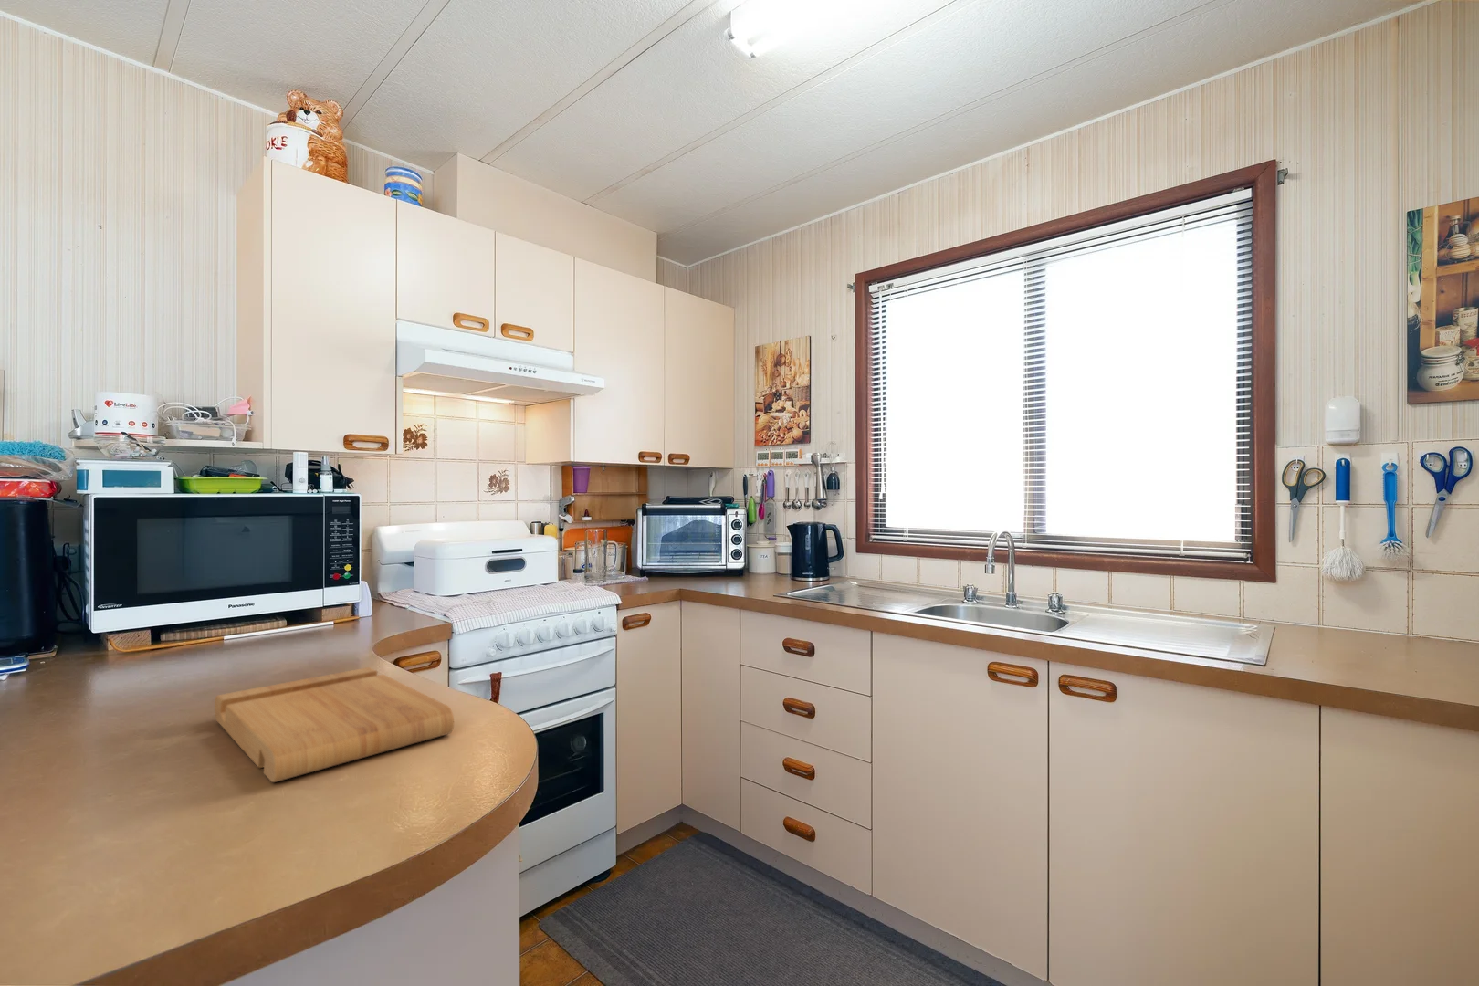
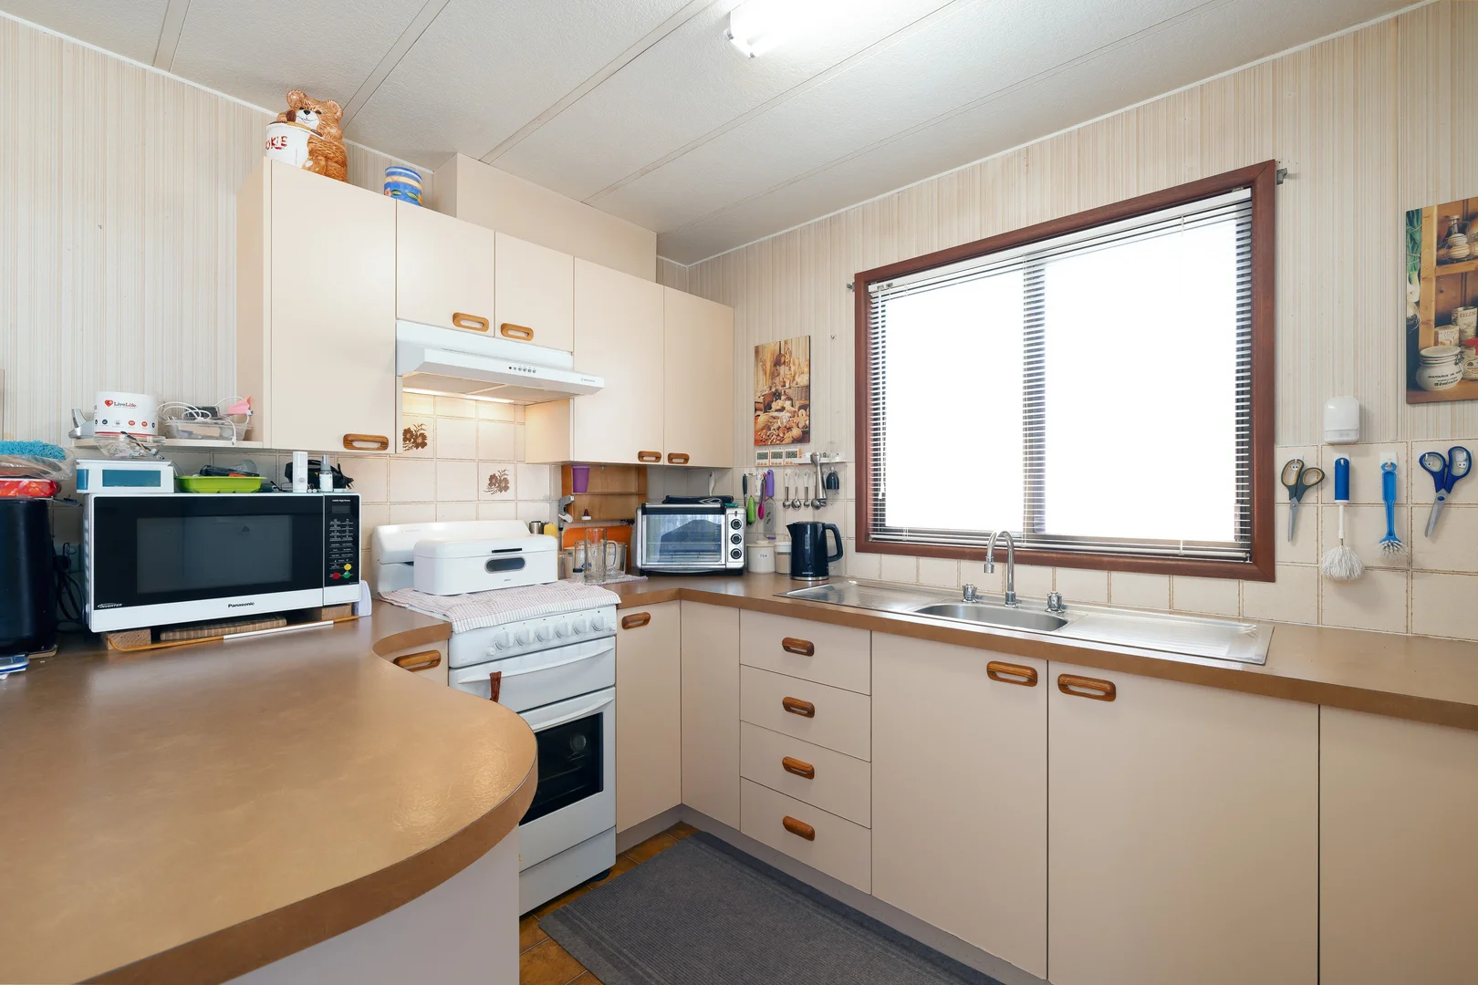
- cutting board [213,667,456,784]
